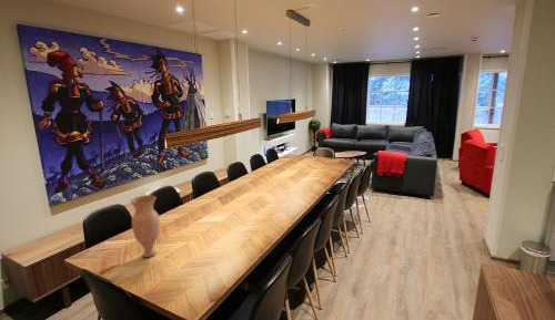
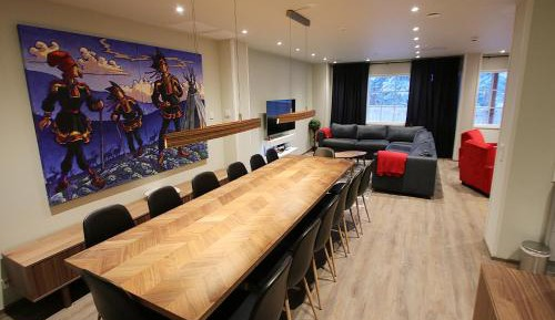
- vase [129,195,161,258]
